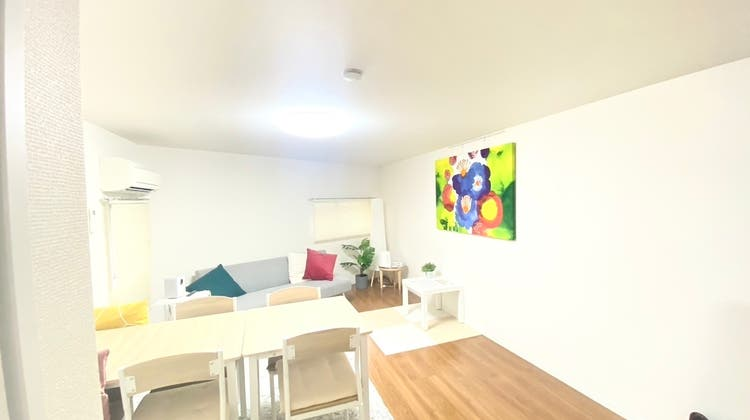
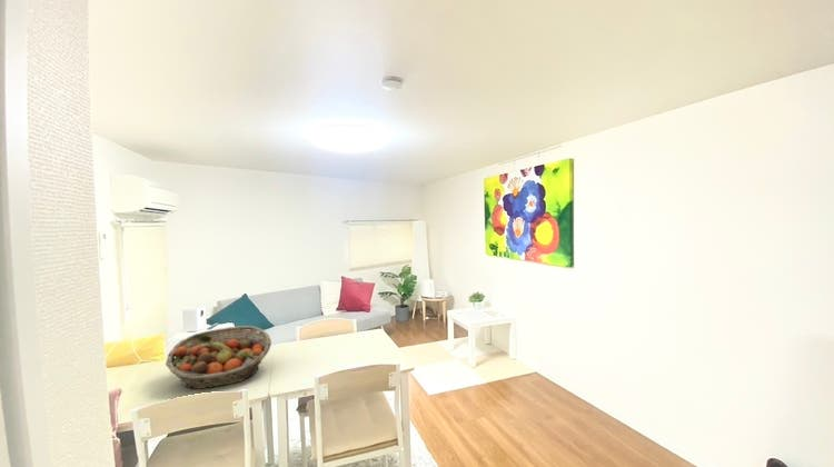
+ fruit basket [165,325,272,390]
